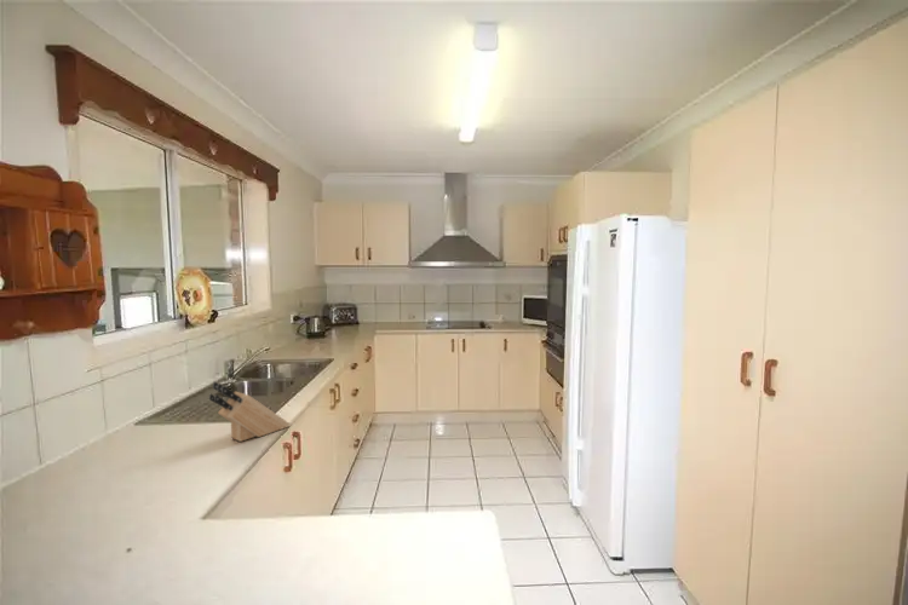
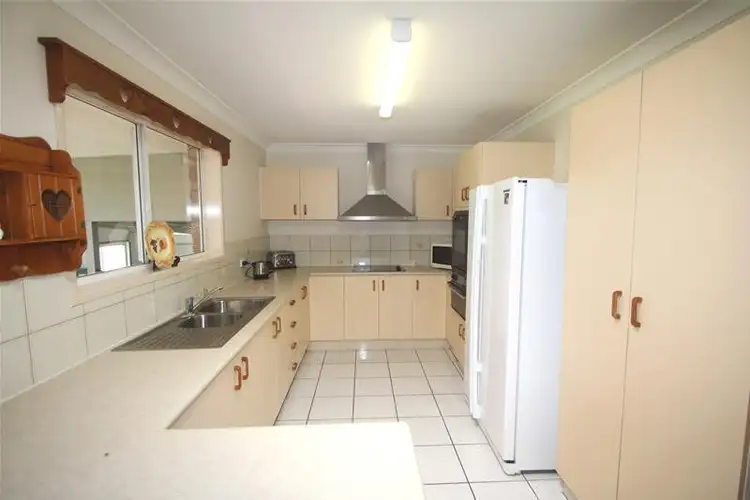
- knife block [208,381,292,443]
